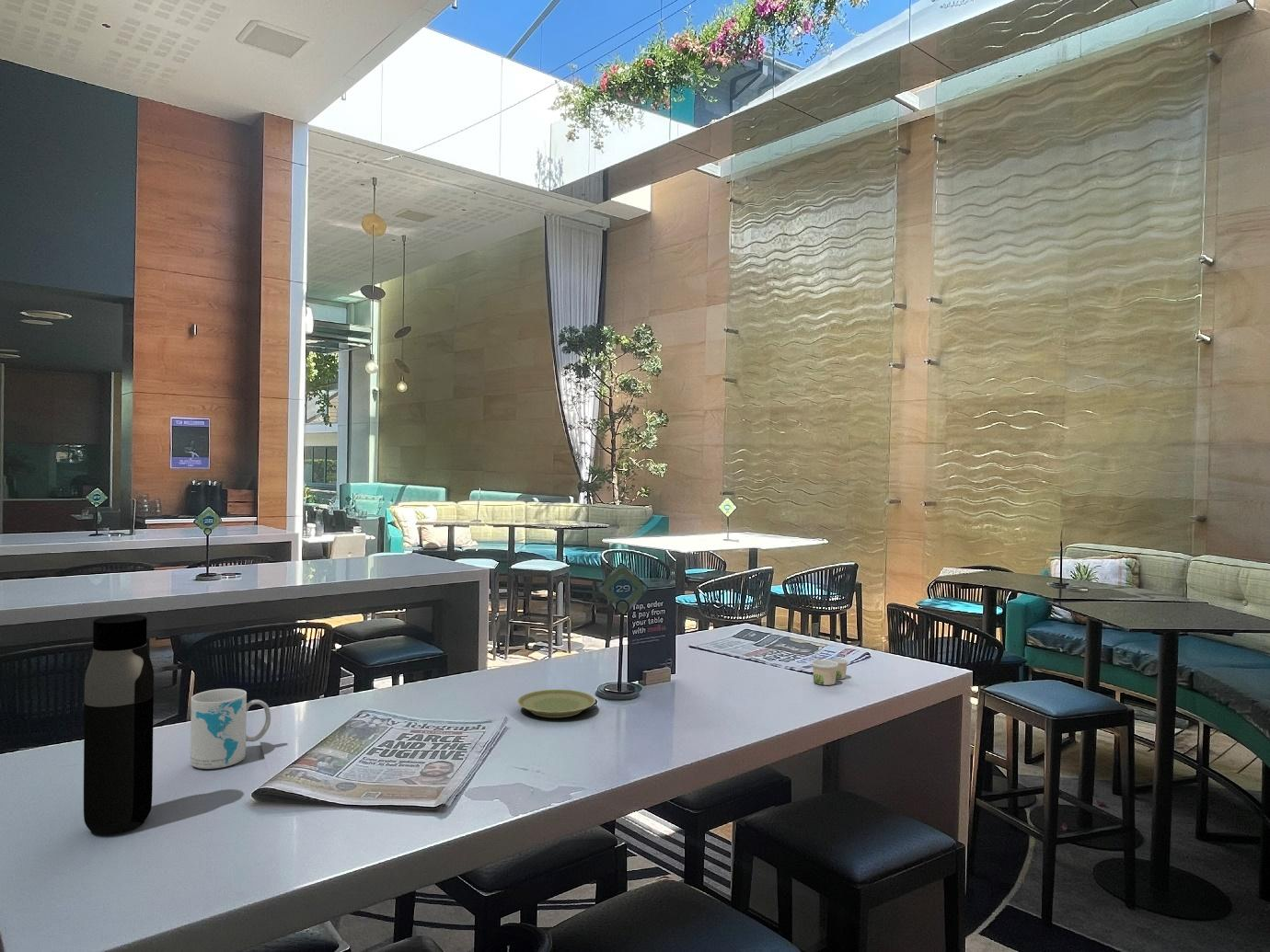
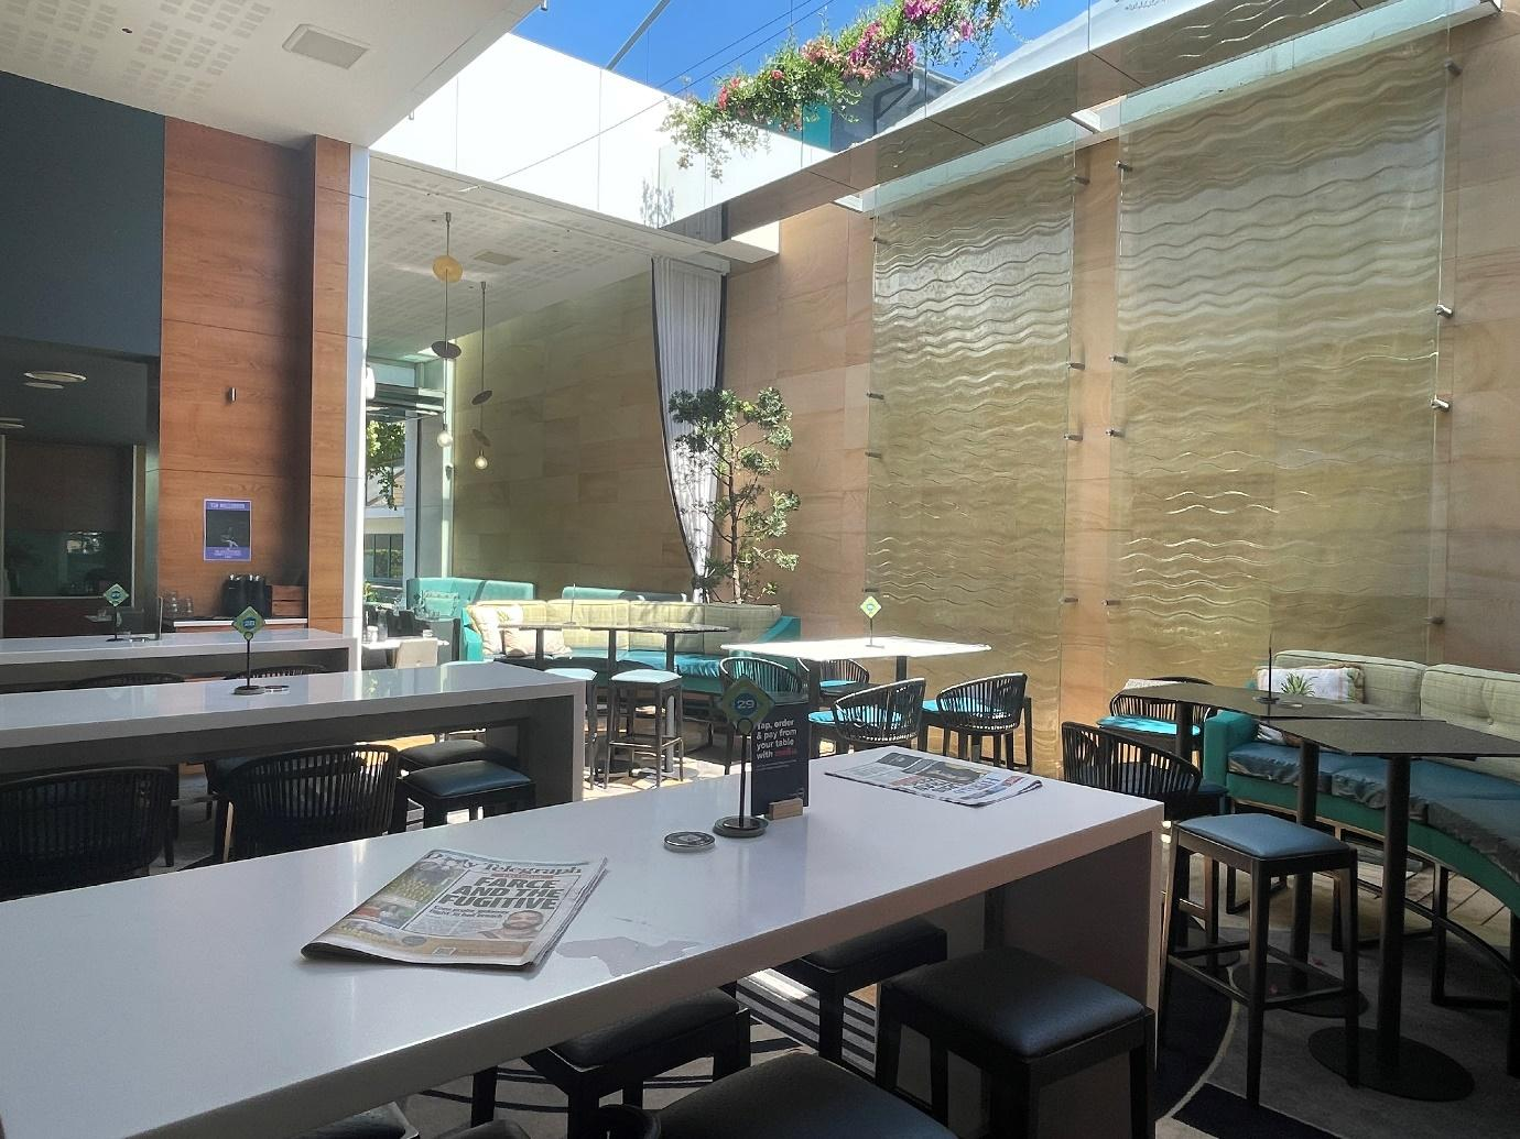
- water bottle [83,614,155,836]
- paper cup [811,658,849,686]
- plate [516,688,596,718]
- mug [190,688,271,770]
